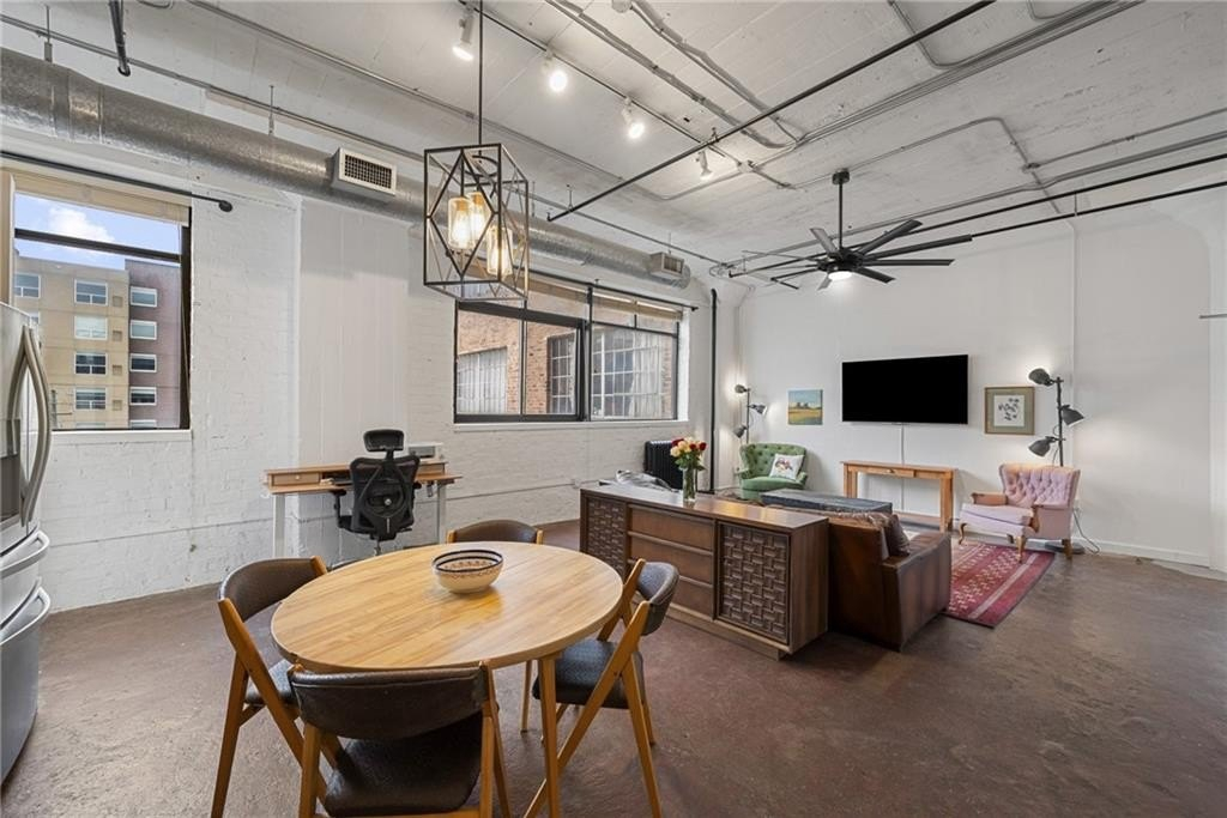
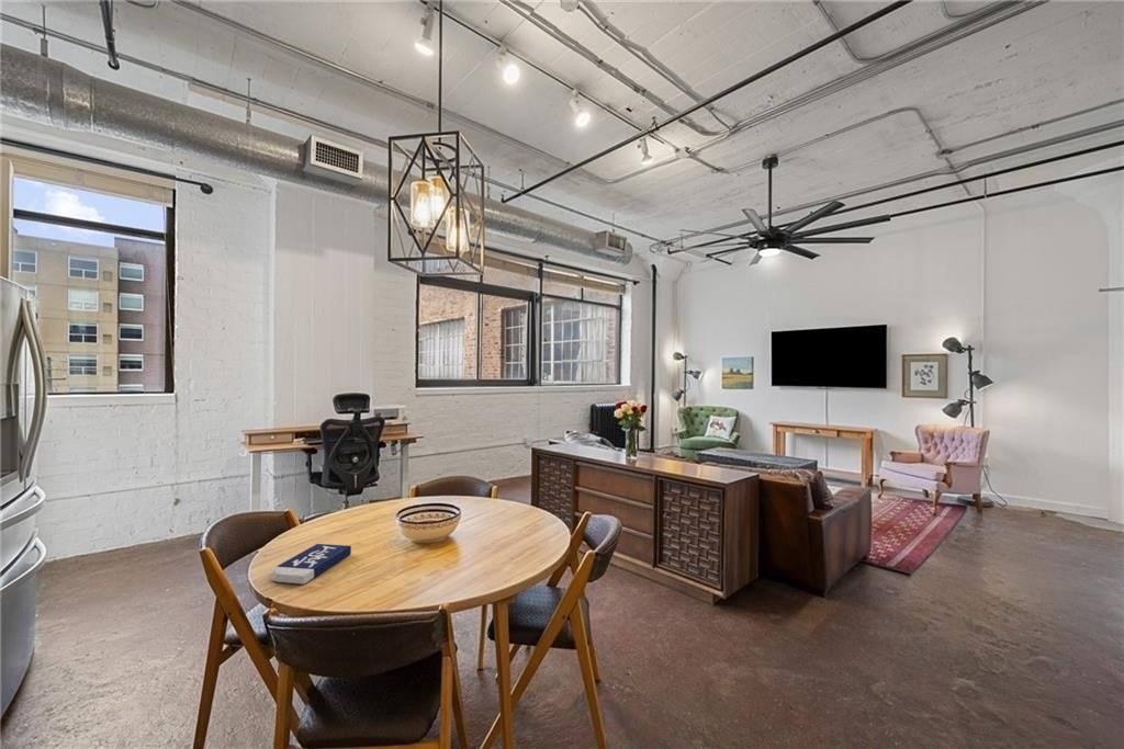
+ book [271,543,352,586]
